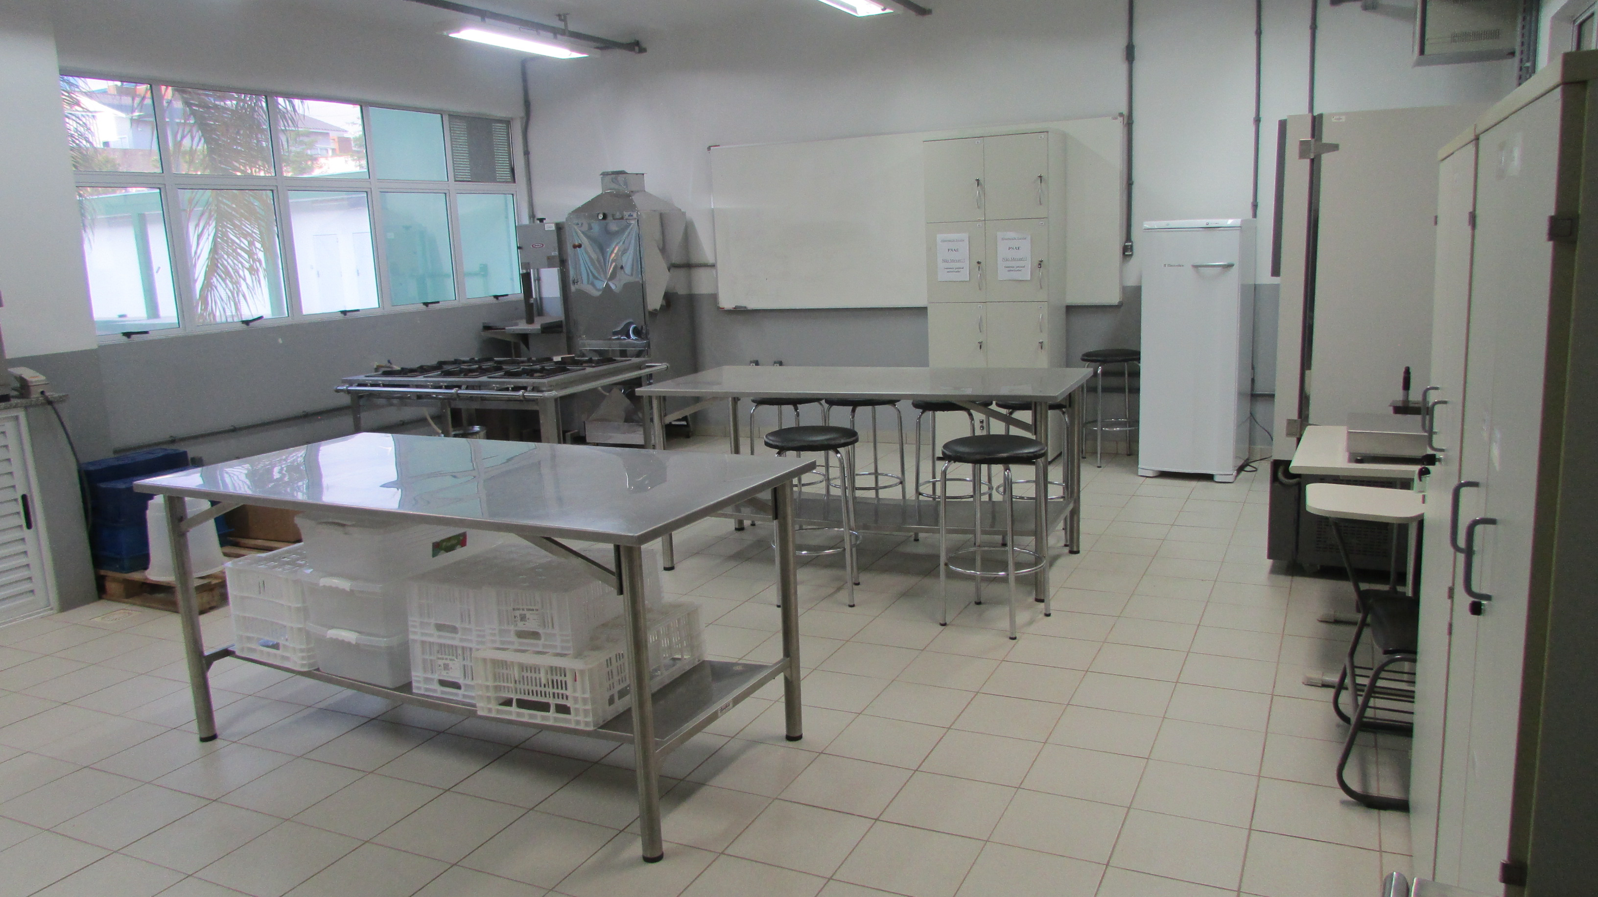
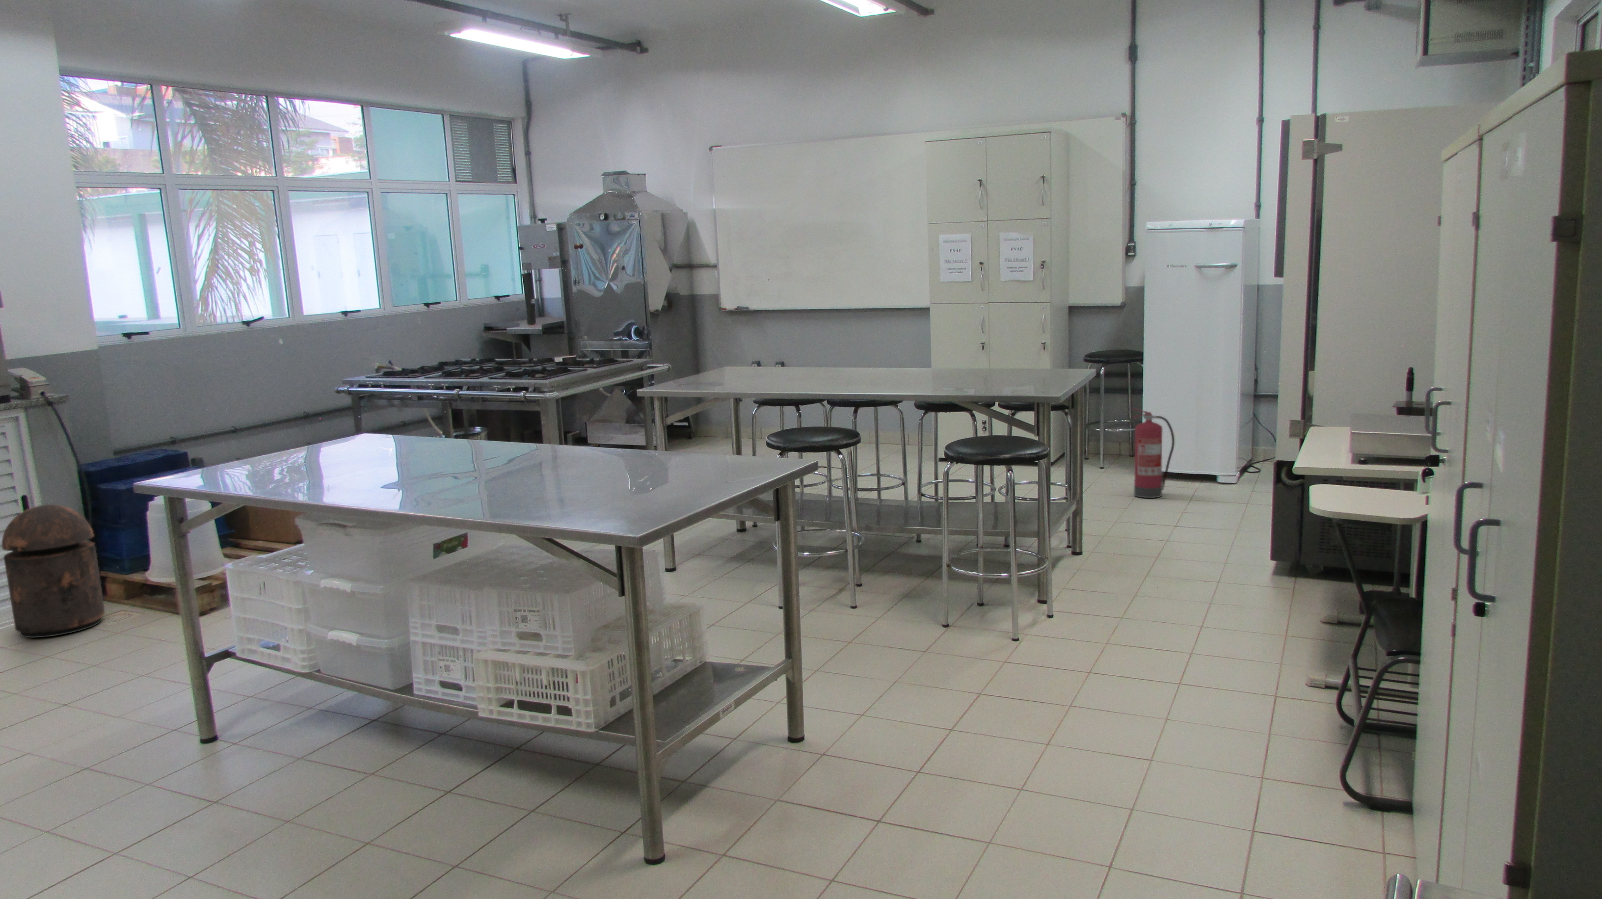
+ trash can [1,504,106,638]
+ fire extinguisher [1130,408,1175,498]
